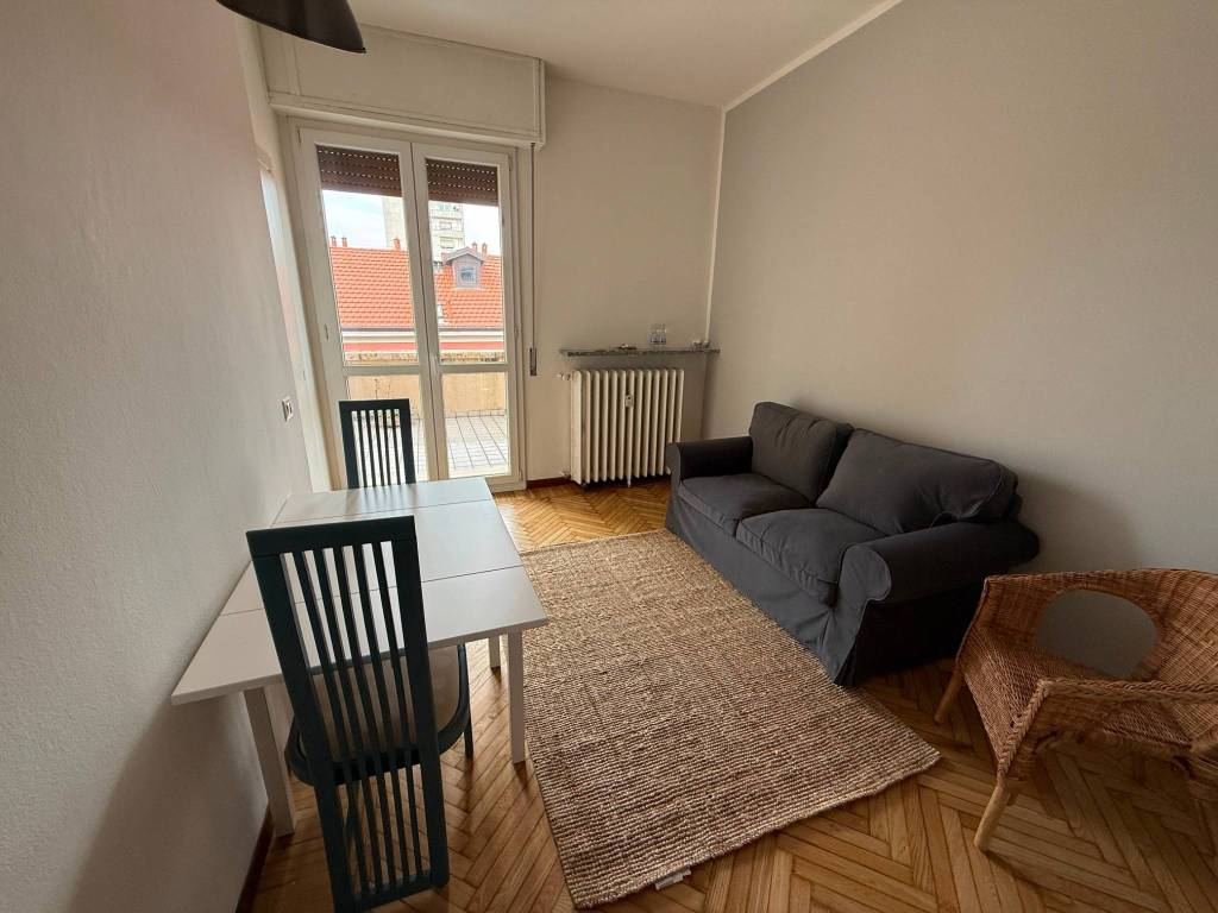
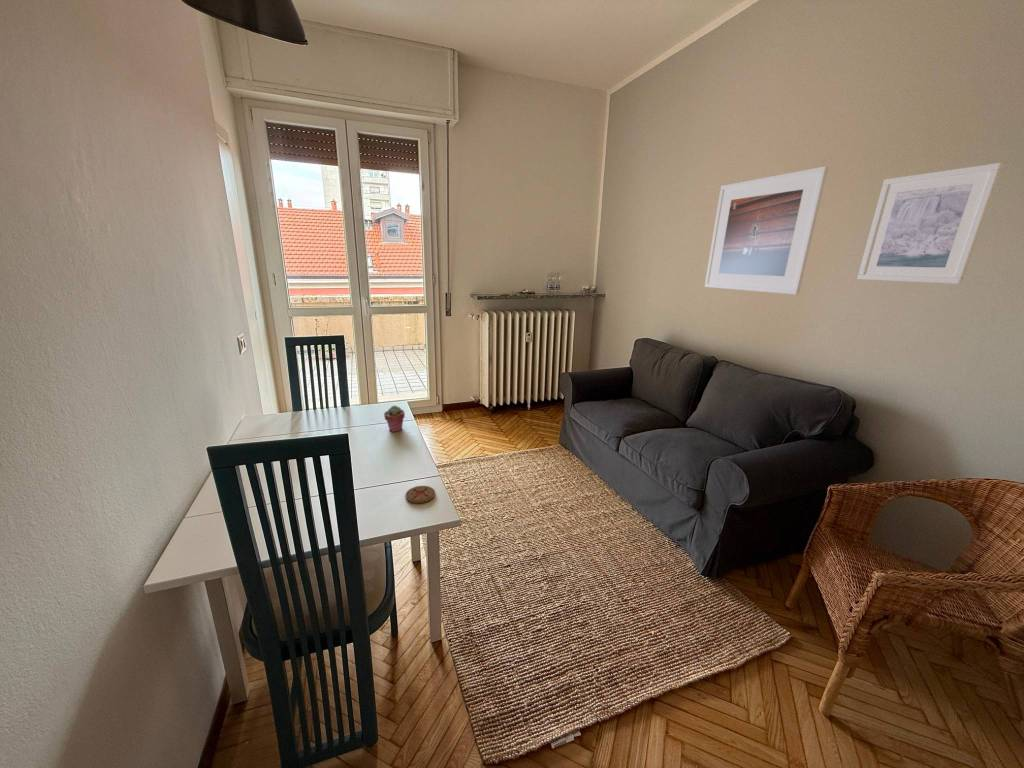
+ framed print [856,162,1004,285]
+ potted succulent [383,404,406,433]
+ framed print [704,165,829,296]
+ coaster [404,485,436,504]
